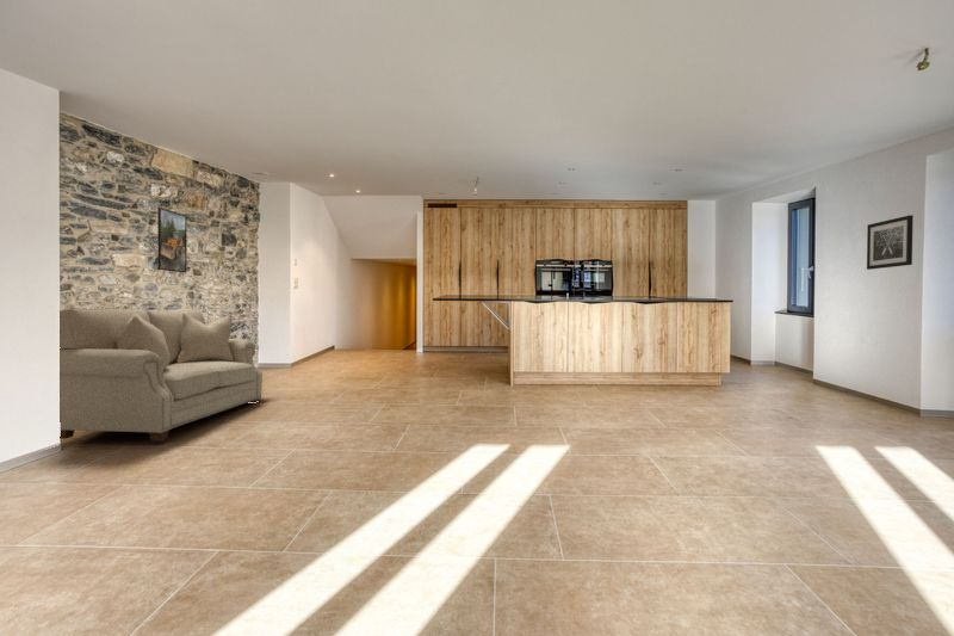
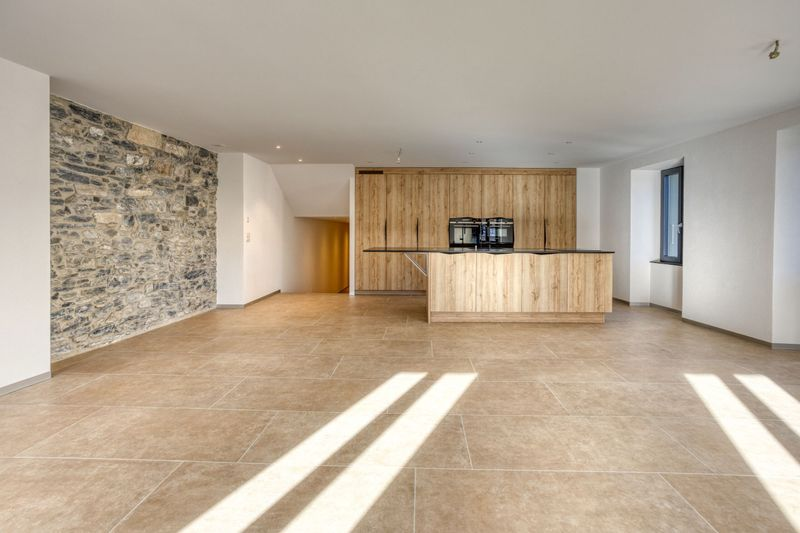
- wall art [866,214,915,271]
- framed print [156,206,188,274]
- sofa [58,307,264,443]
